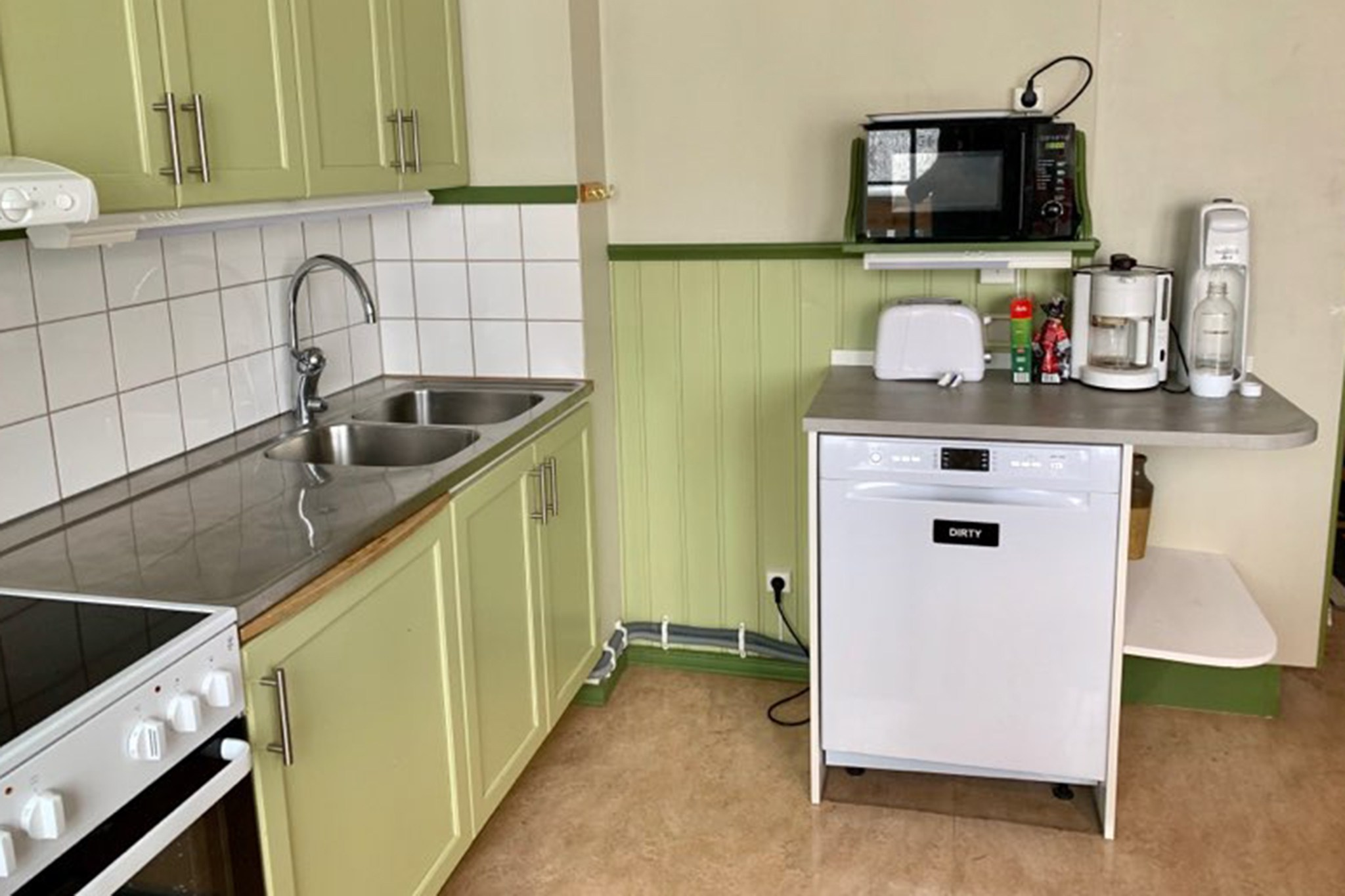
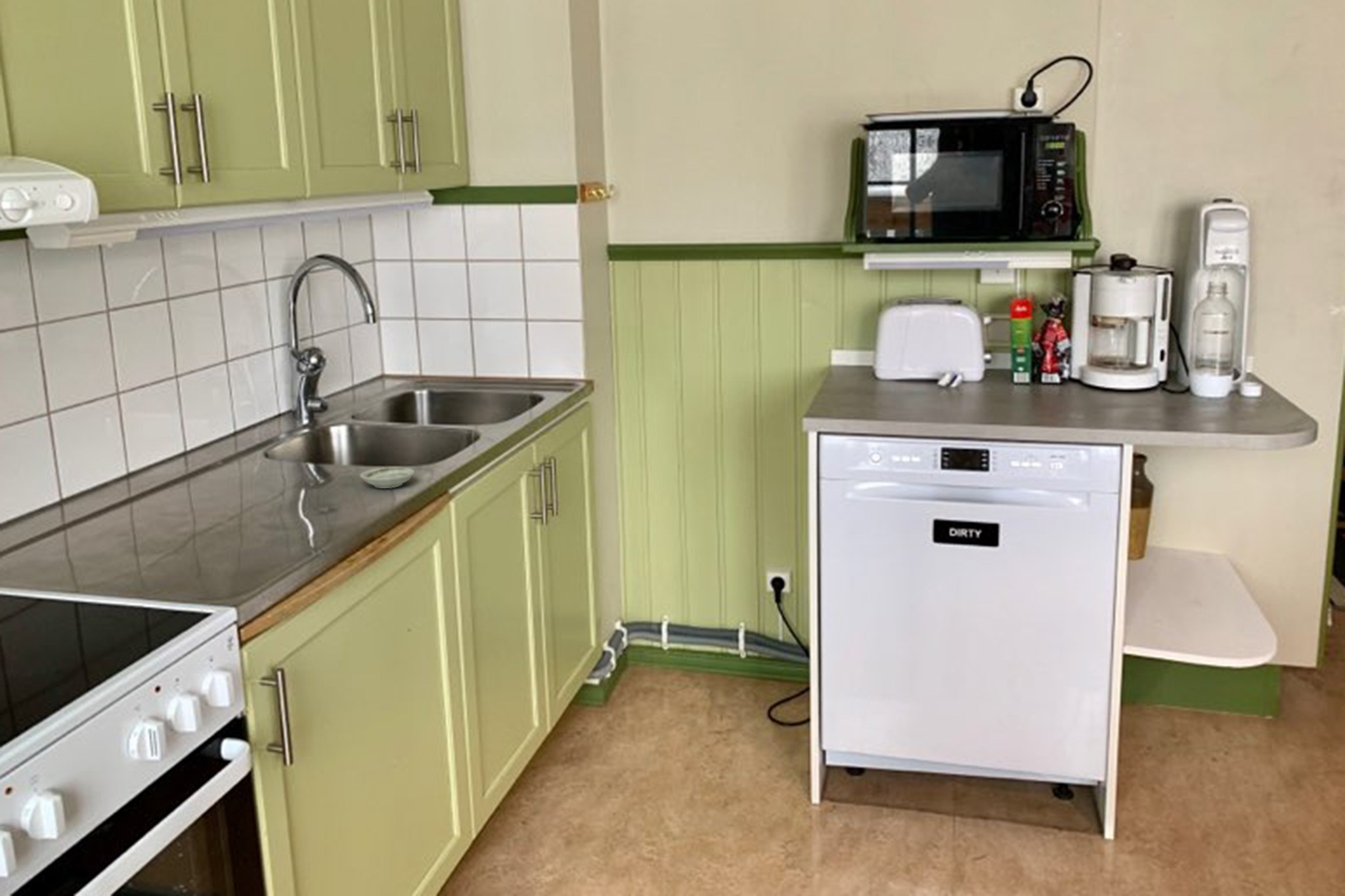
+ saucer [359,467,416,489]
